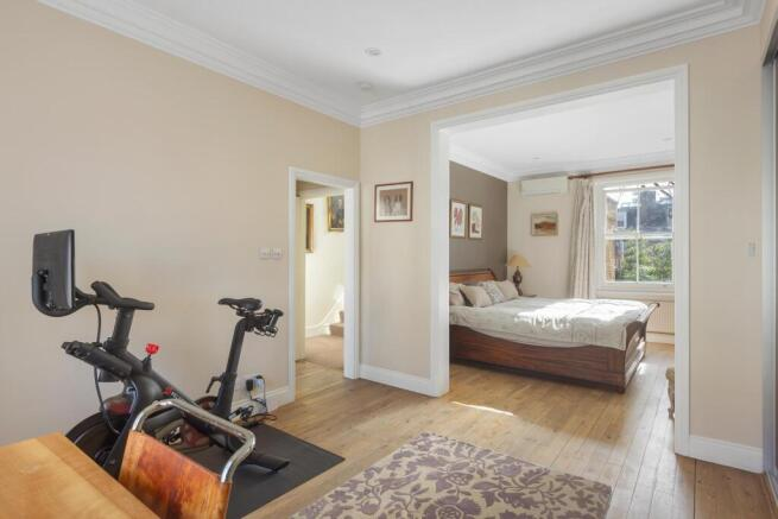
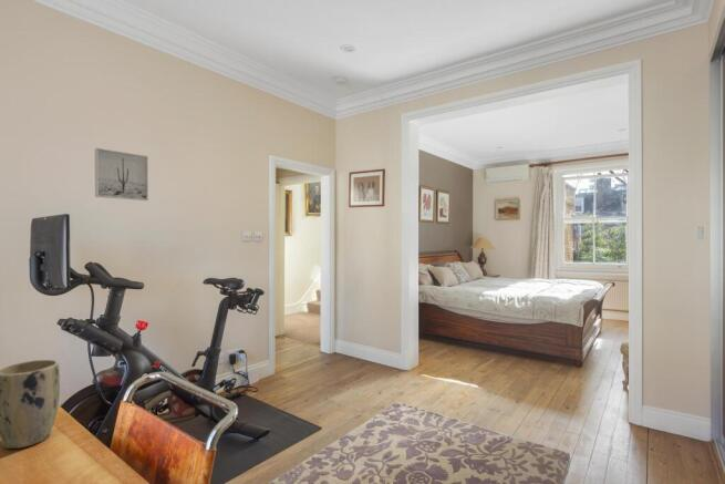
+ plant pot [0,359,61,450]
+ wall art [94,147,149,202]
